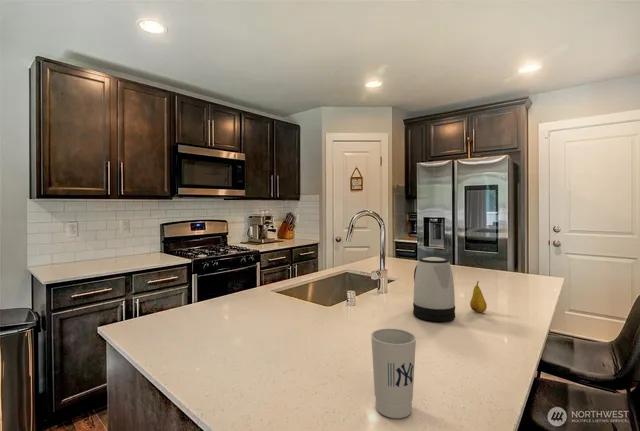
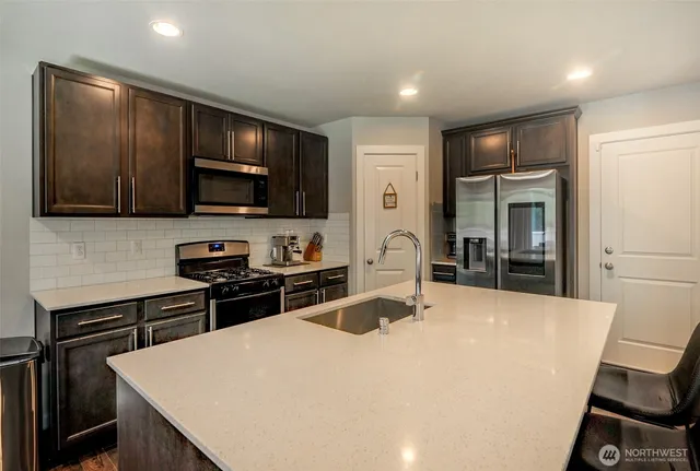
- kettle [412,256,456,322]
- cup [370,328,417,419]
- fruit [469,280,488,314]
